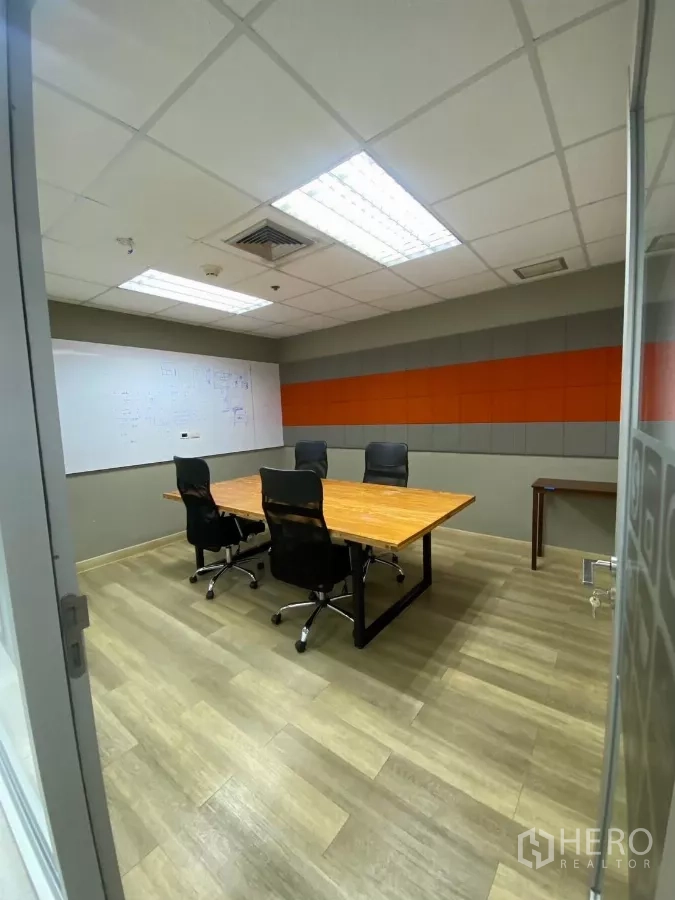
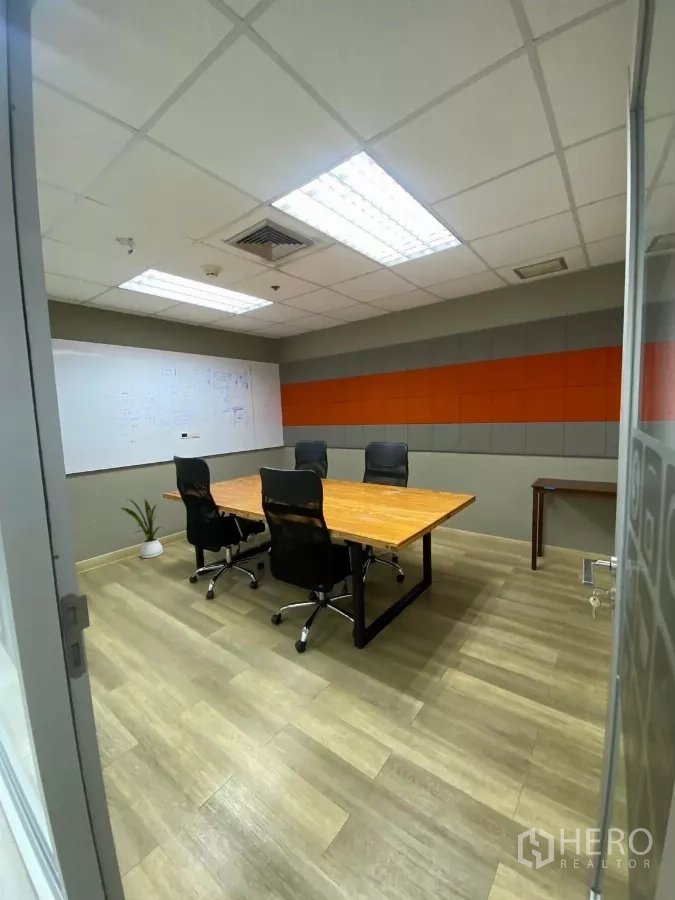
+ house plant [119,498,165,559]
